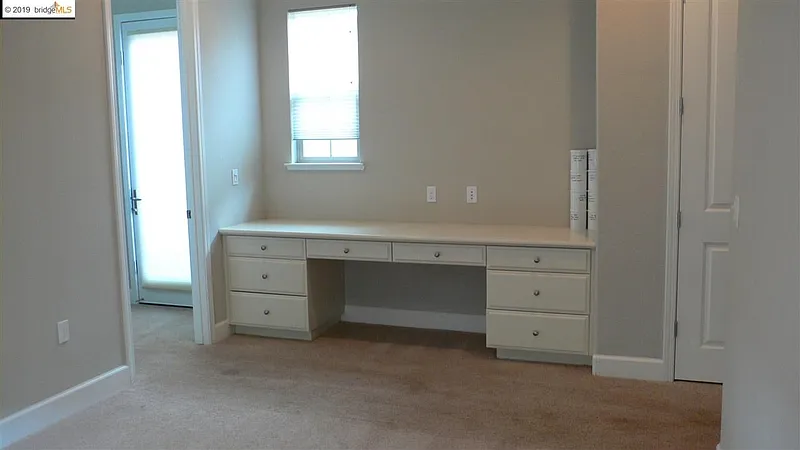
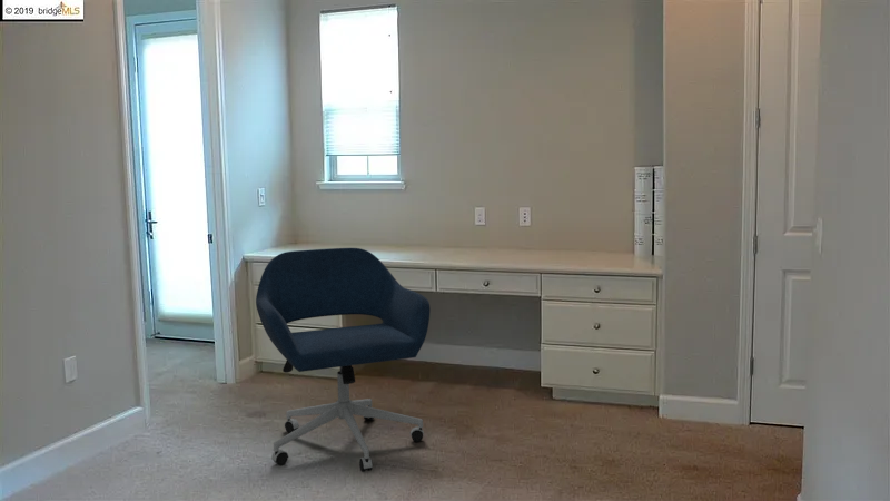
+ office chair [255,247,432,473]
